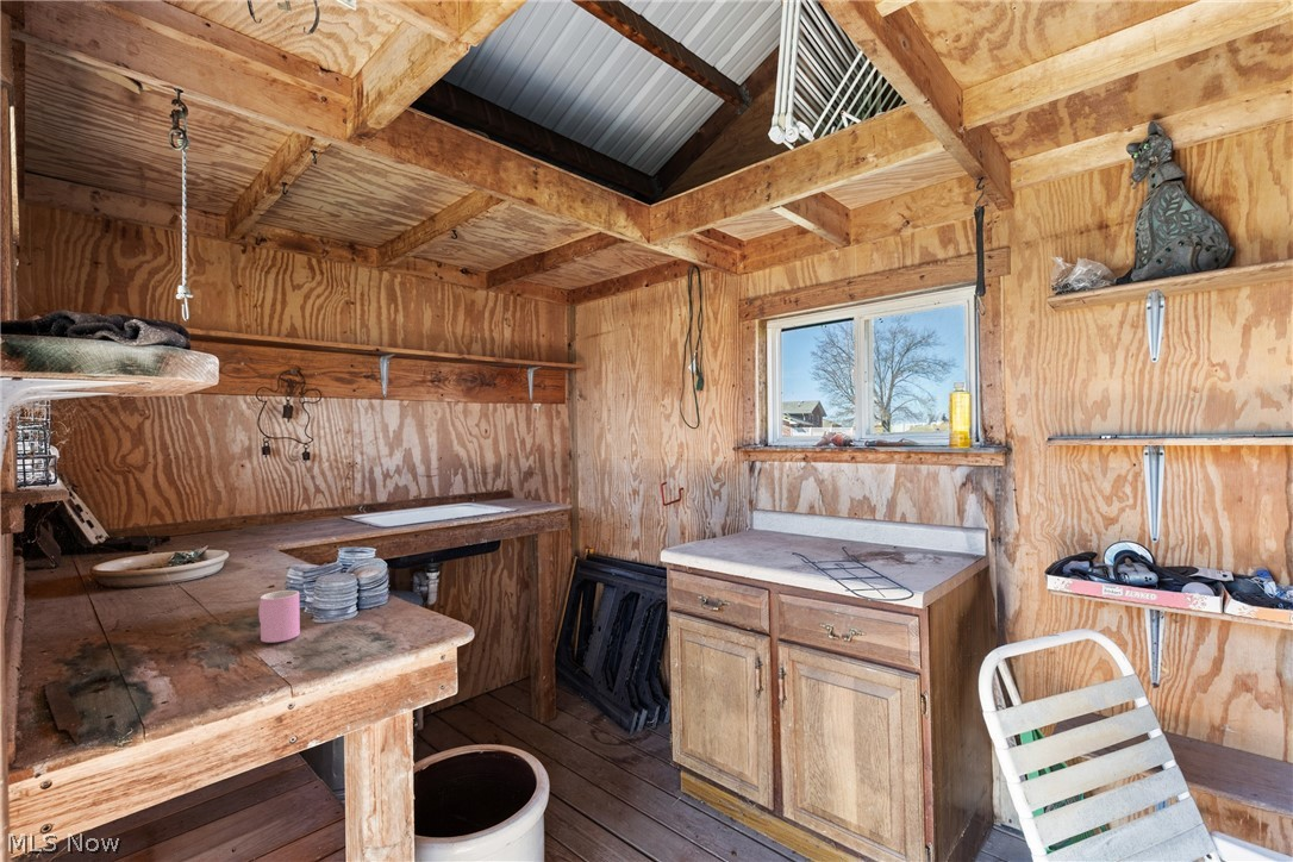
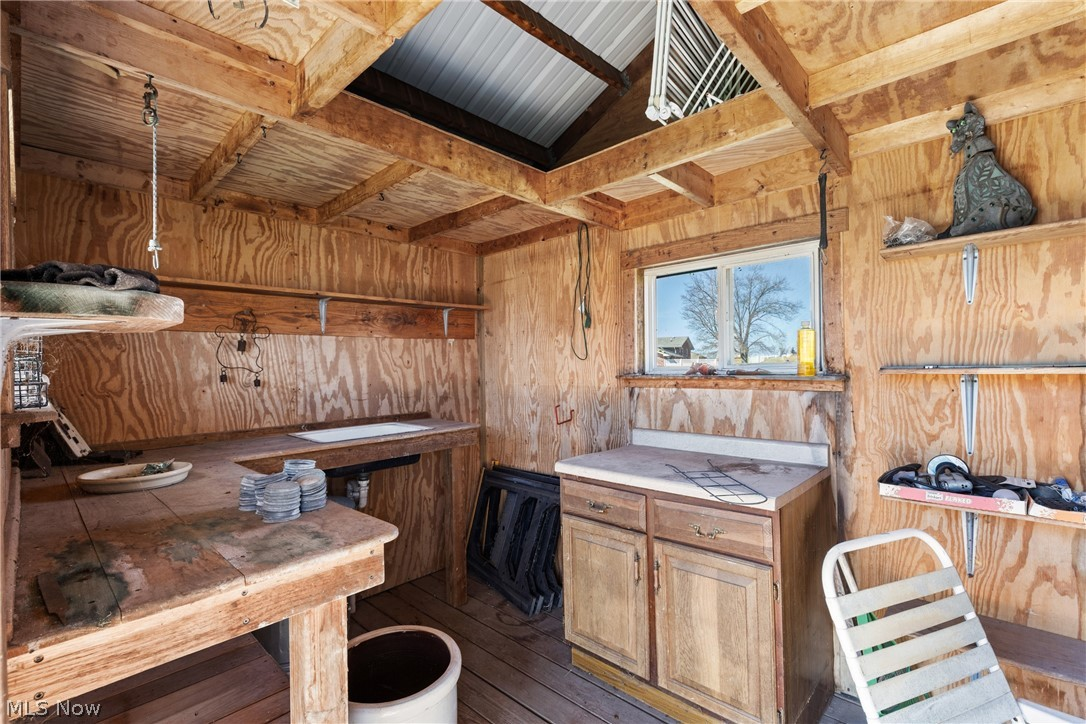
- cup [257,589,301,643]
